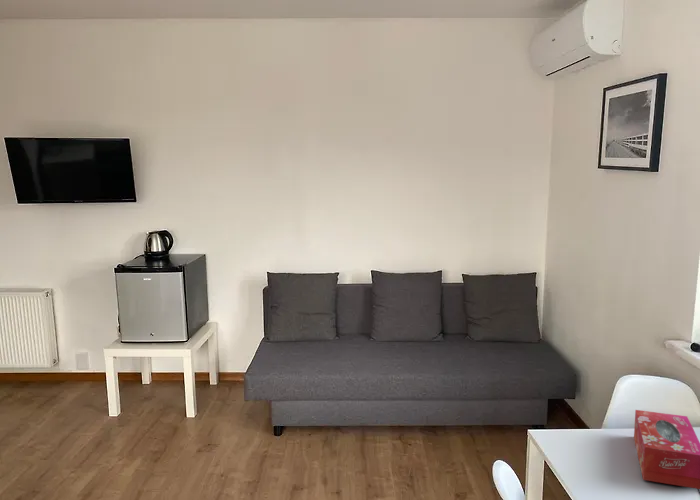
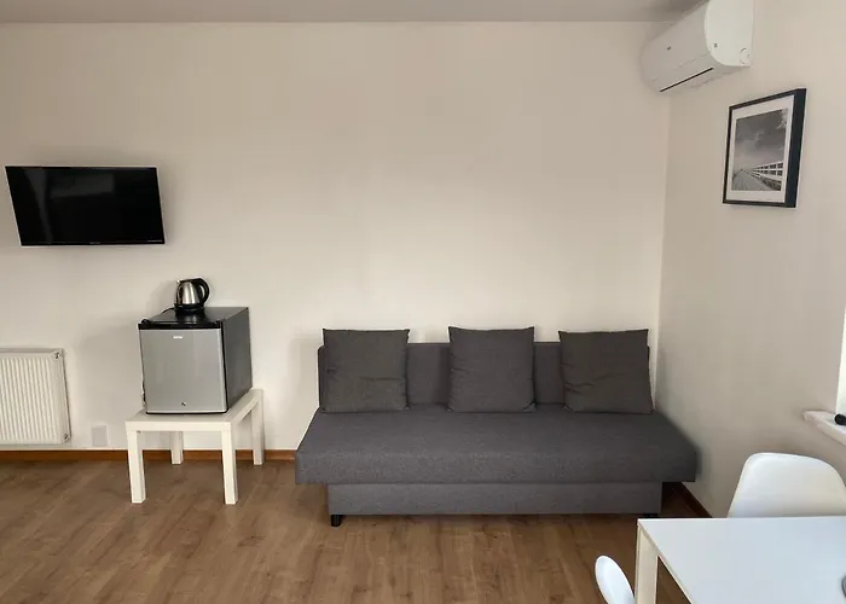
- tissue box [633,409,700,490]
